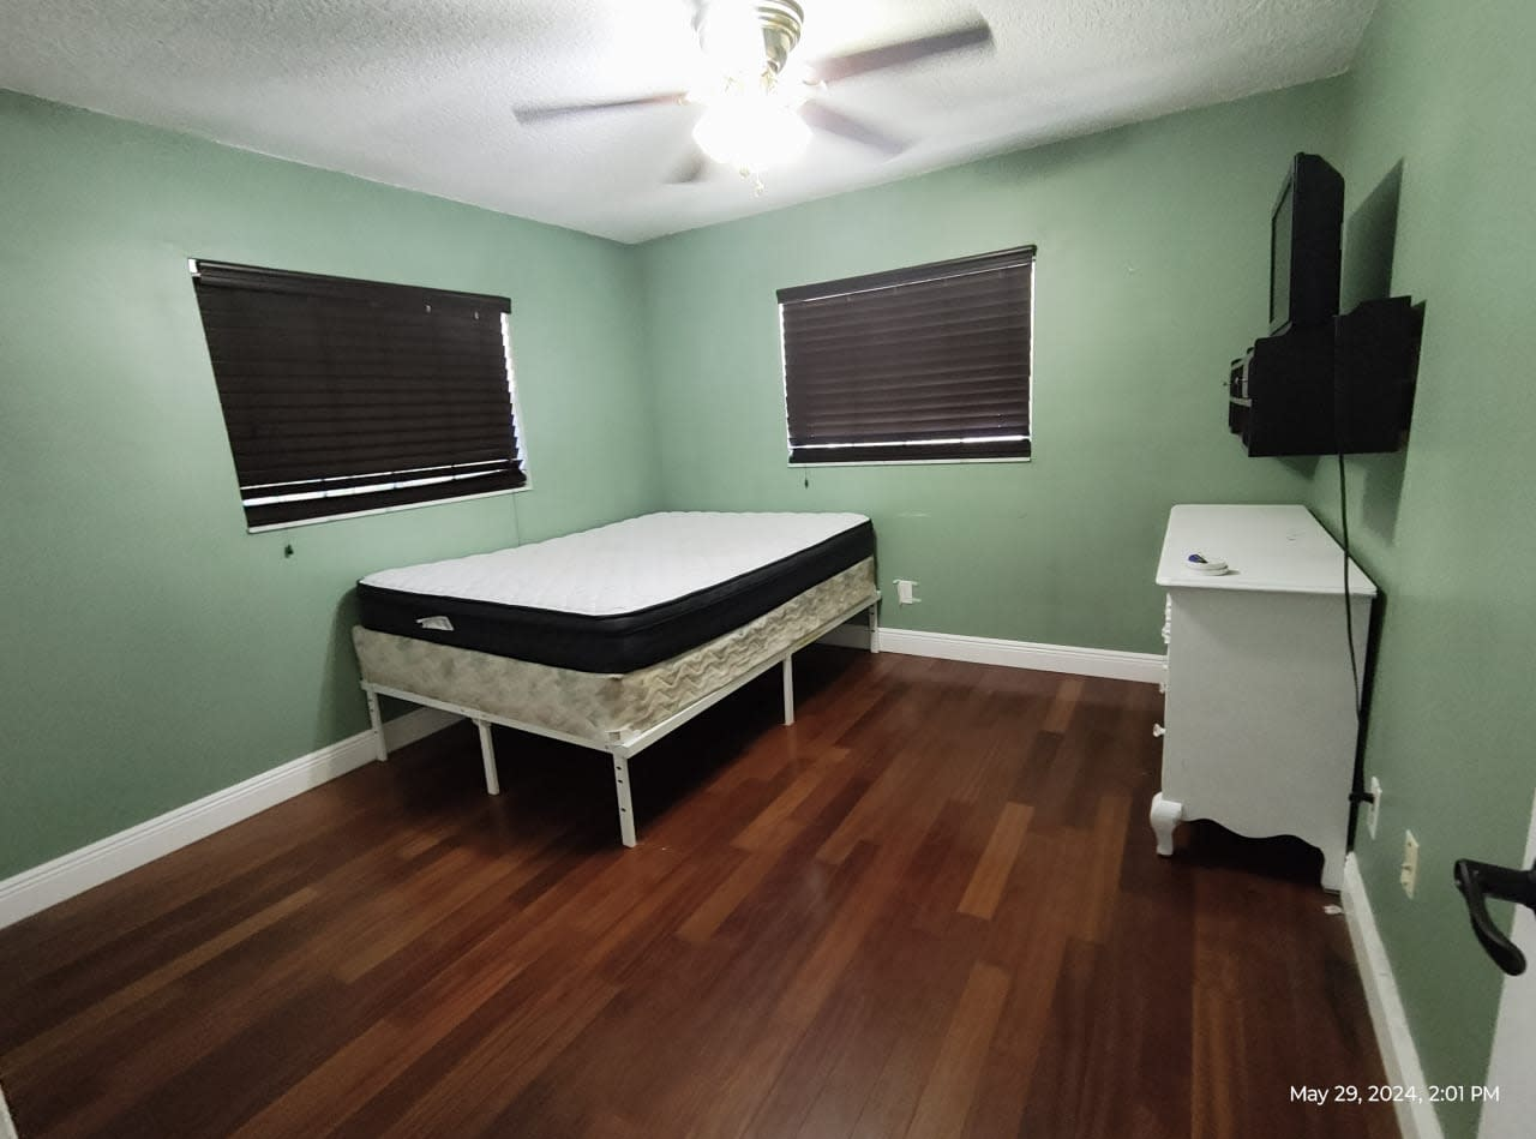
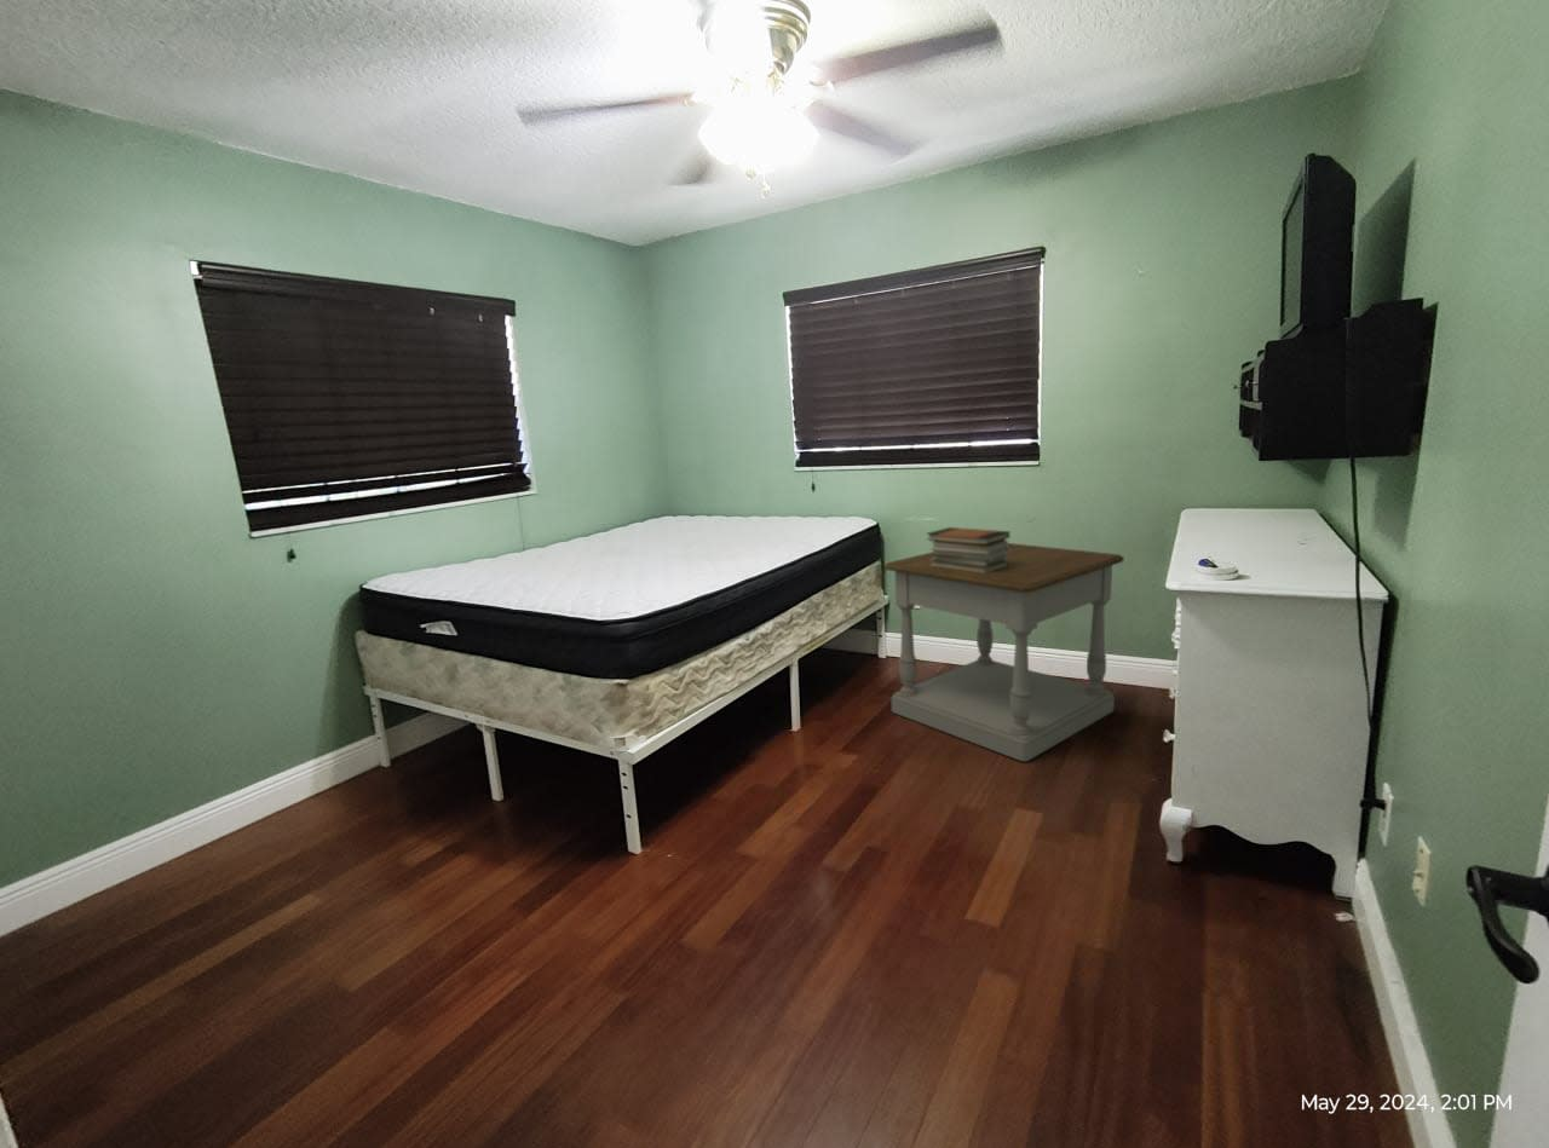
+ side table [883,542,1125,763]
+ book stack [925,526,1010,573]
